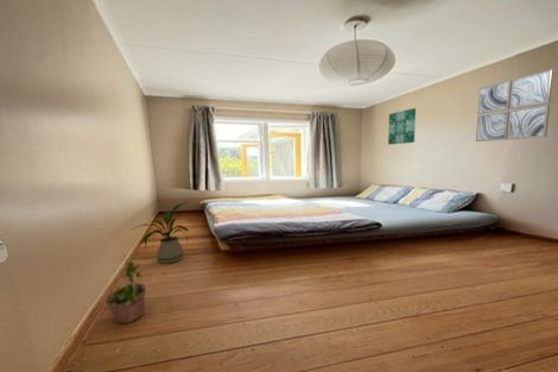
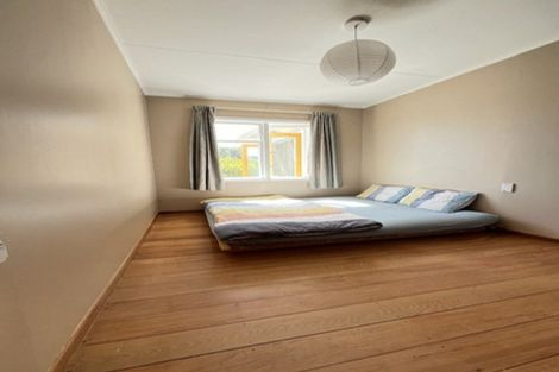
- wall art [387,107,417,146]
- wall art [475,69,554,143]
- house plant [131,201,190,264]
- potted plant [103,256,147,326]
